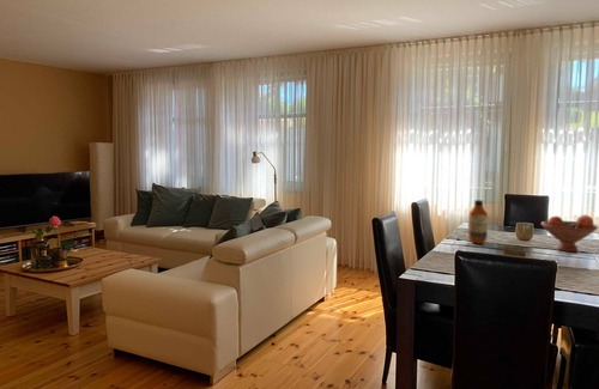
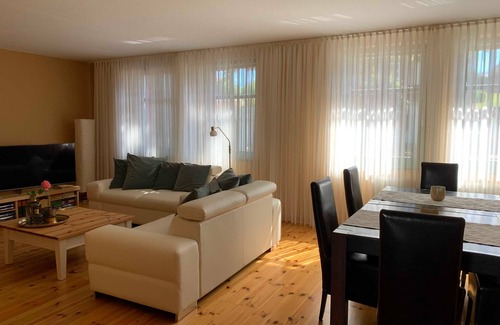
- fruit bowl [540,214,599,253]
- bottle [467,199,489,244]
